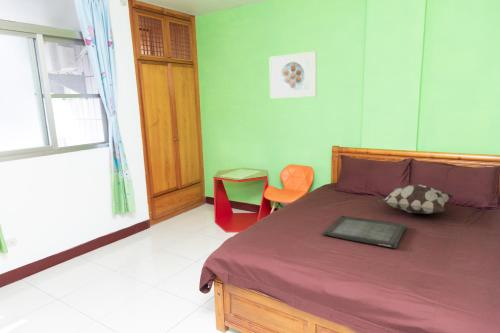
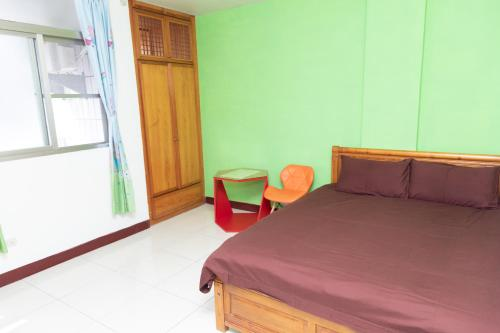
- serving tray [322,215,408,249]
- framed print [268,50,318,100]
- decorative pillow [376,184,454,214]
